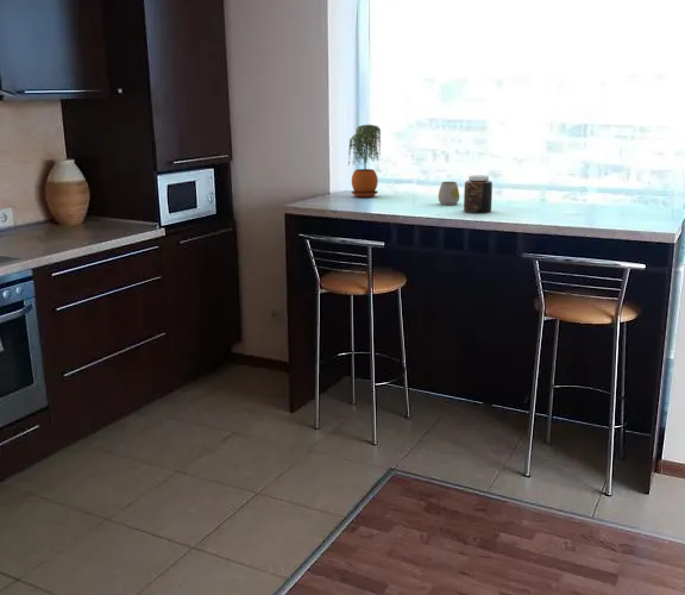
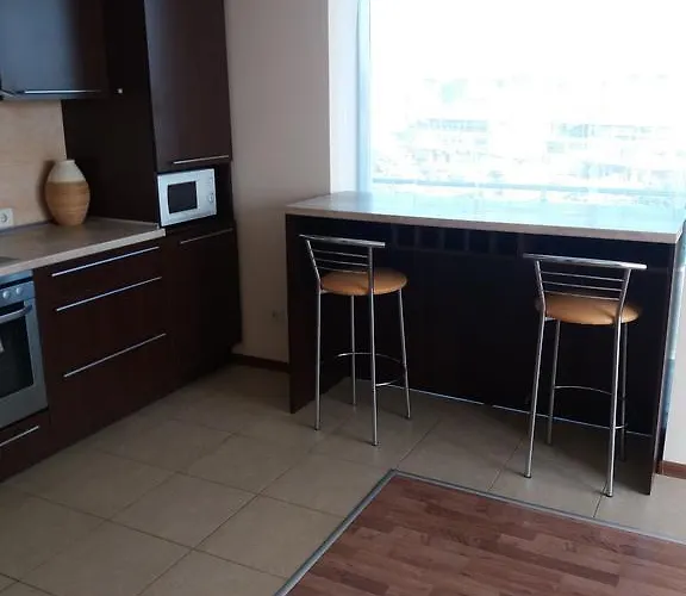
- mug [438,181,460,206]
- jar [463,174,494,214]
- potted plant [347,124,382,199]
